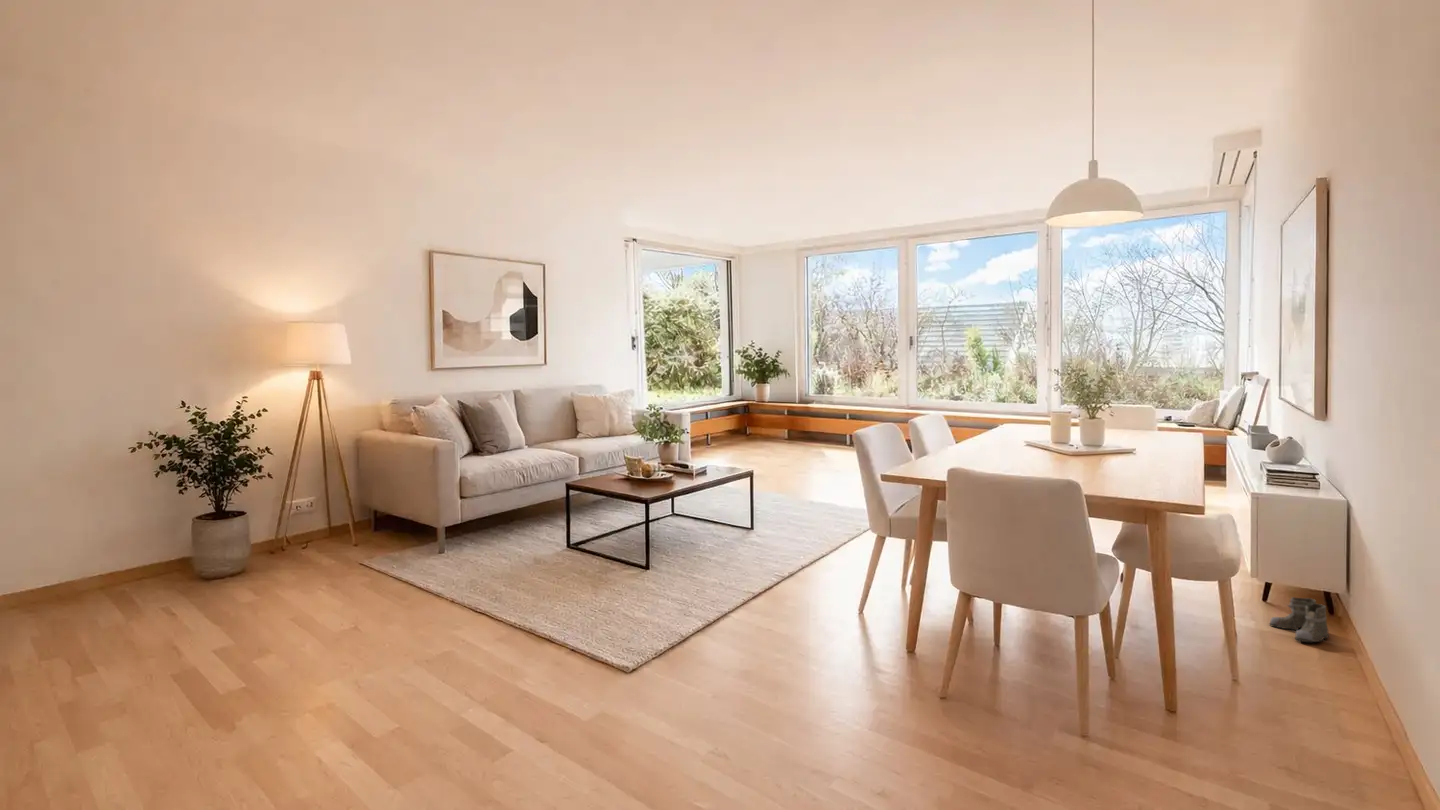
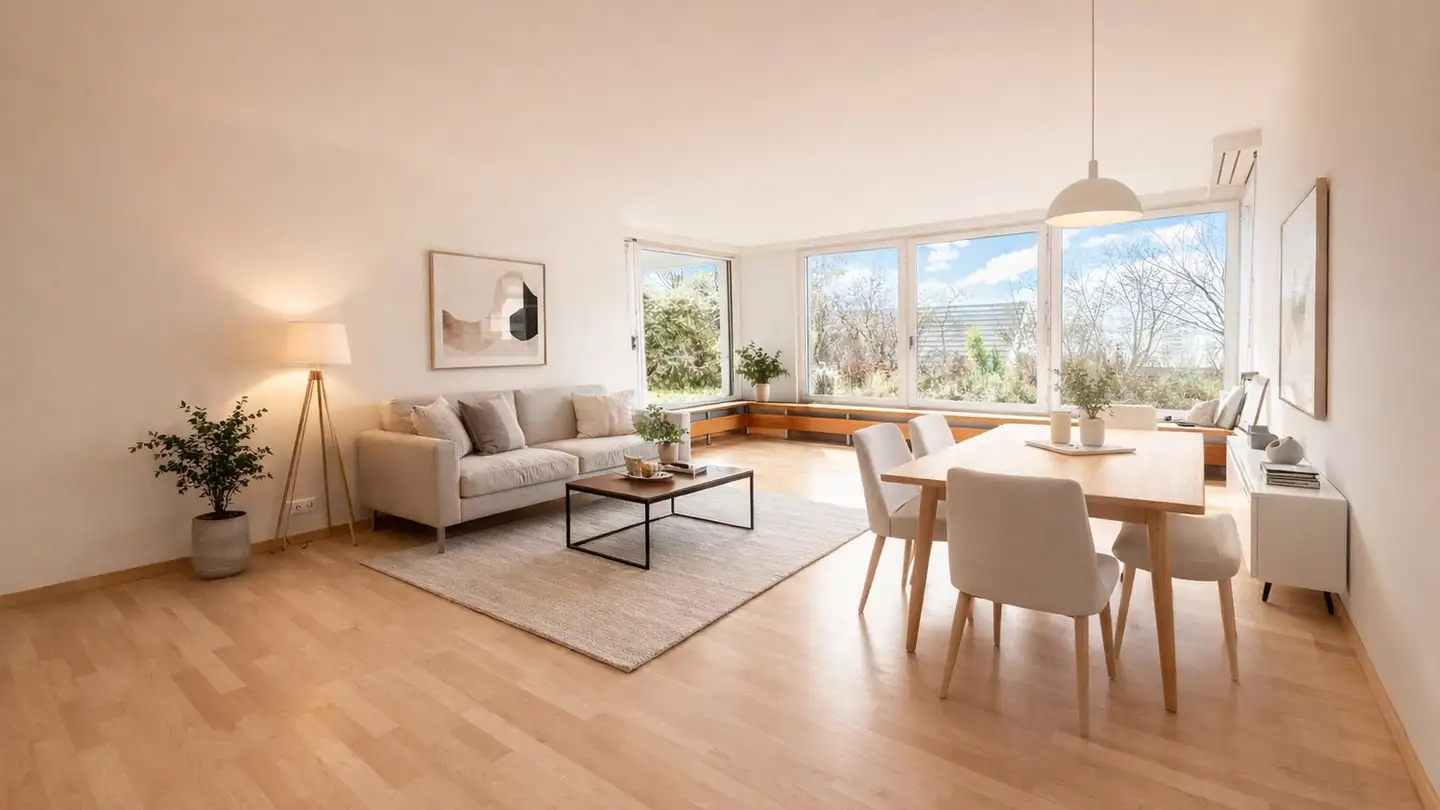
- boots [1268,596,1336,645]
